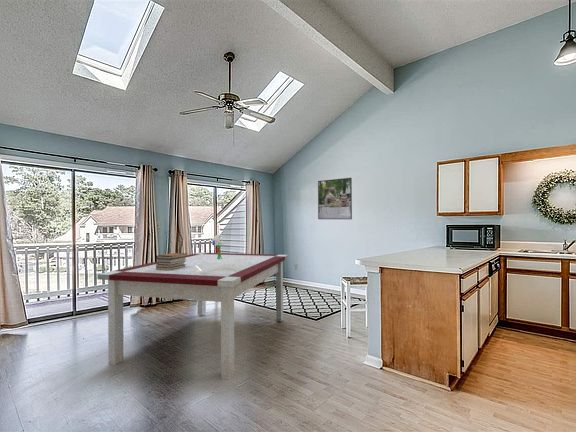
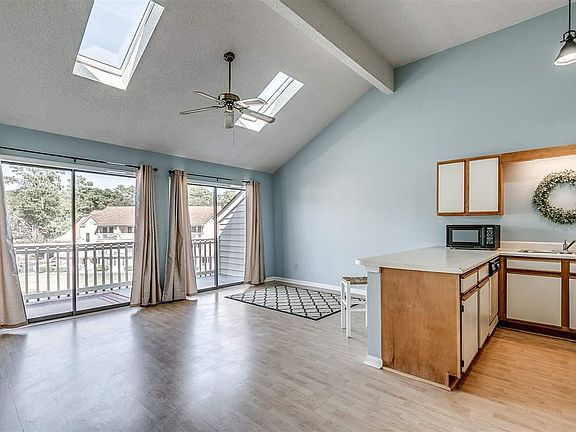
- bouquet [196,233,224,270]
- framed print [317,177,353,220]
- dining table [96,252,289,381]
- book stack [155,252,188,270]
